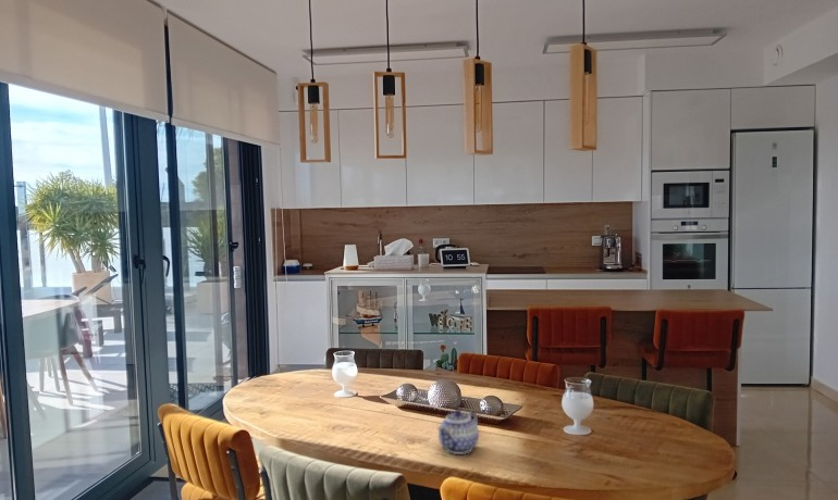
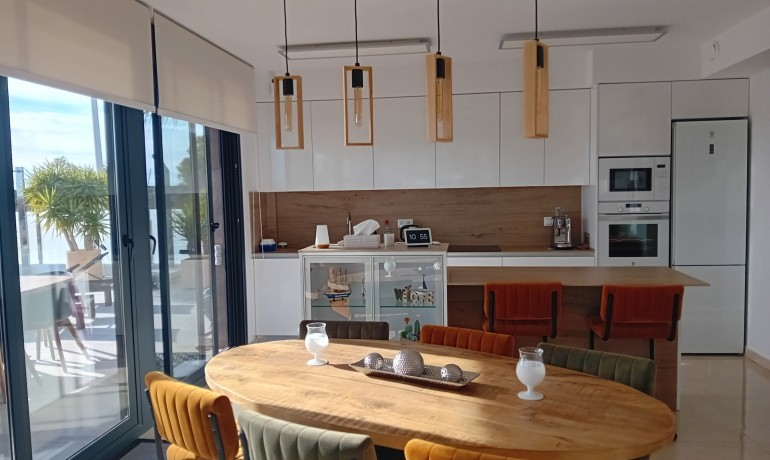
- teapot [436,409,480,455]
